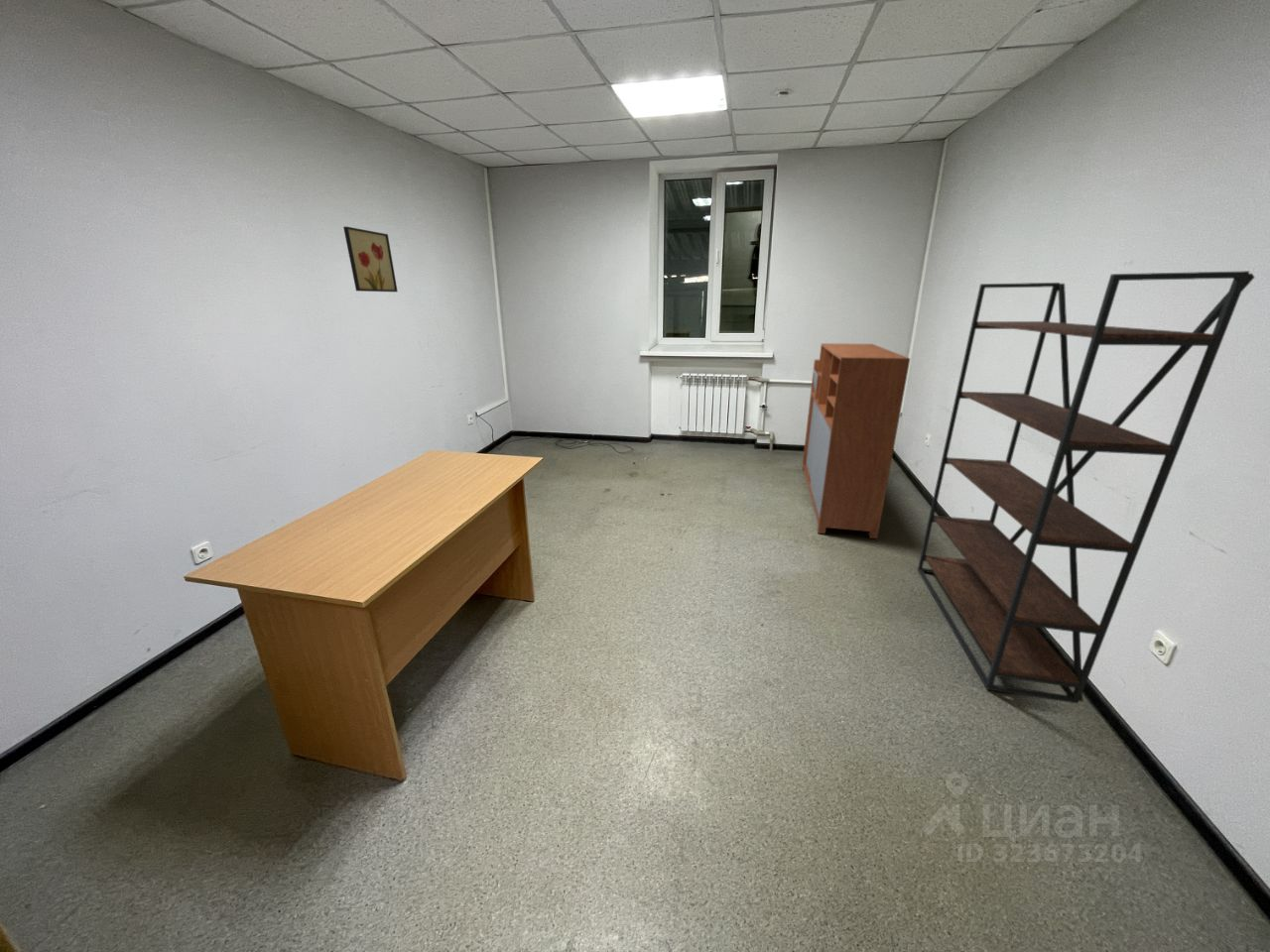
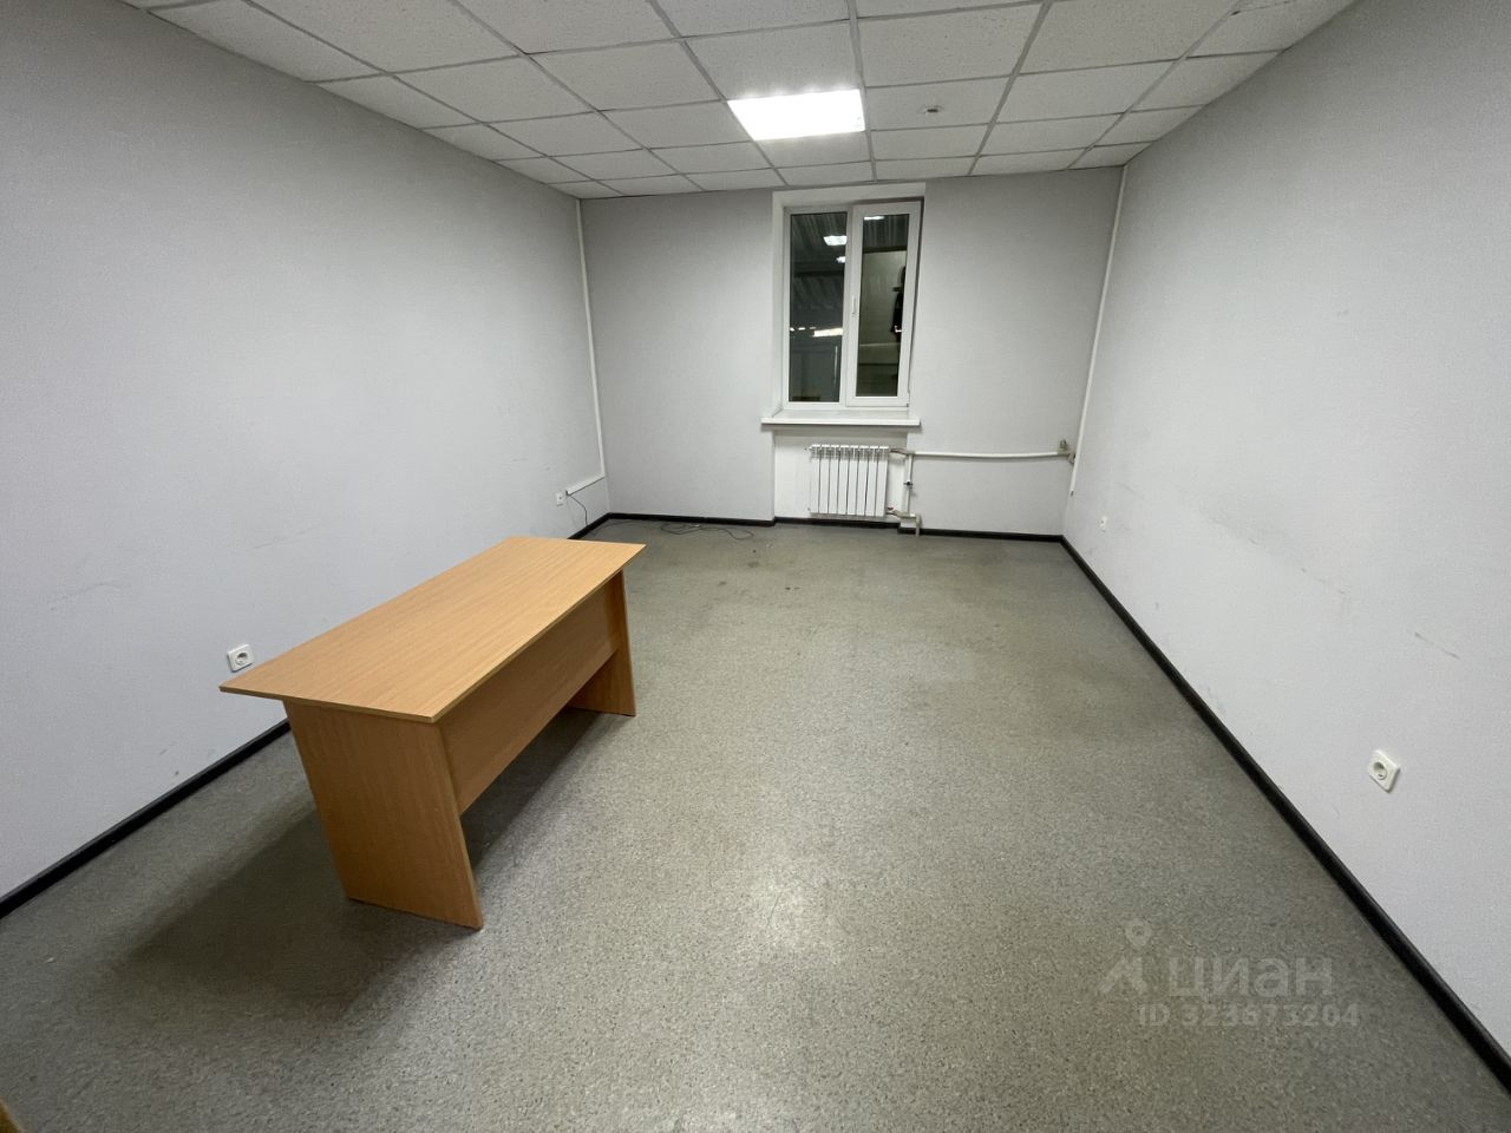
- storage cabinet [801,342,911,539]
- bookshelf [917,270,1256,704]
- wall art [342,226,399,293]
